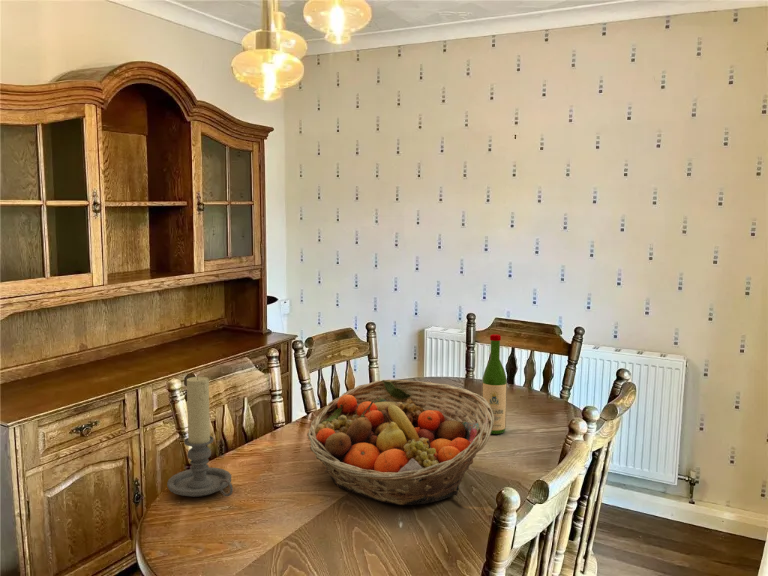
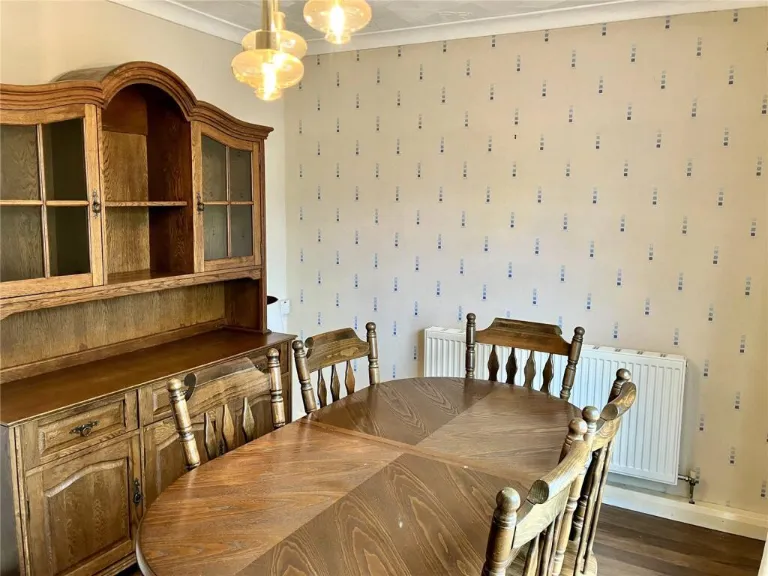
- wine bottle [481,333,508,435]
- fruit basket [306,379,494,506]
- candle holder [166,375,234,498]
